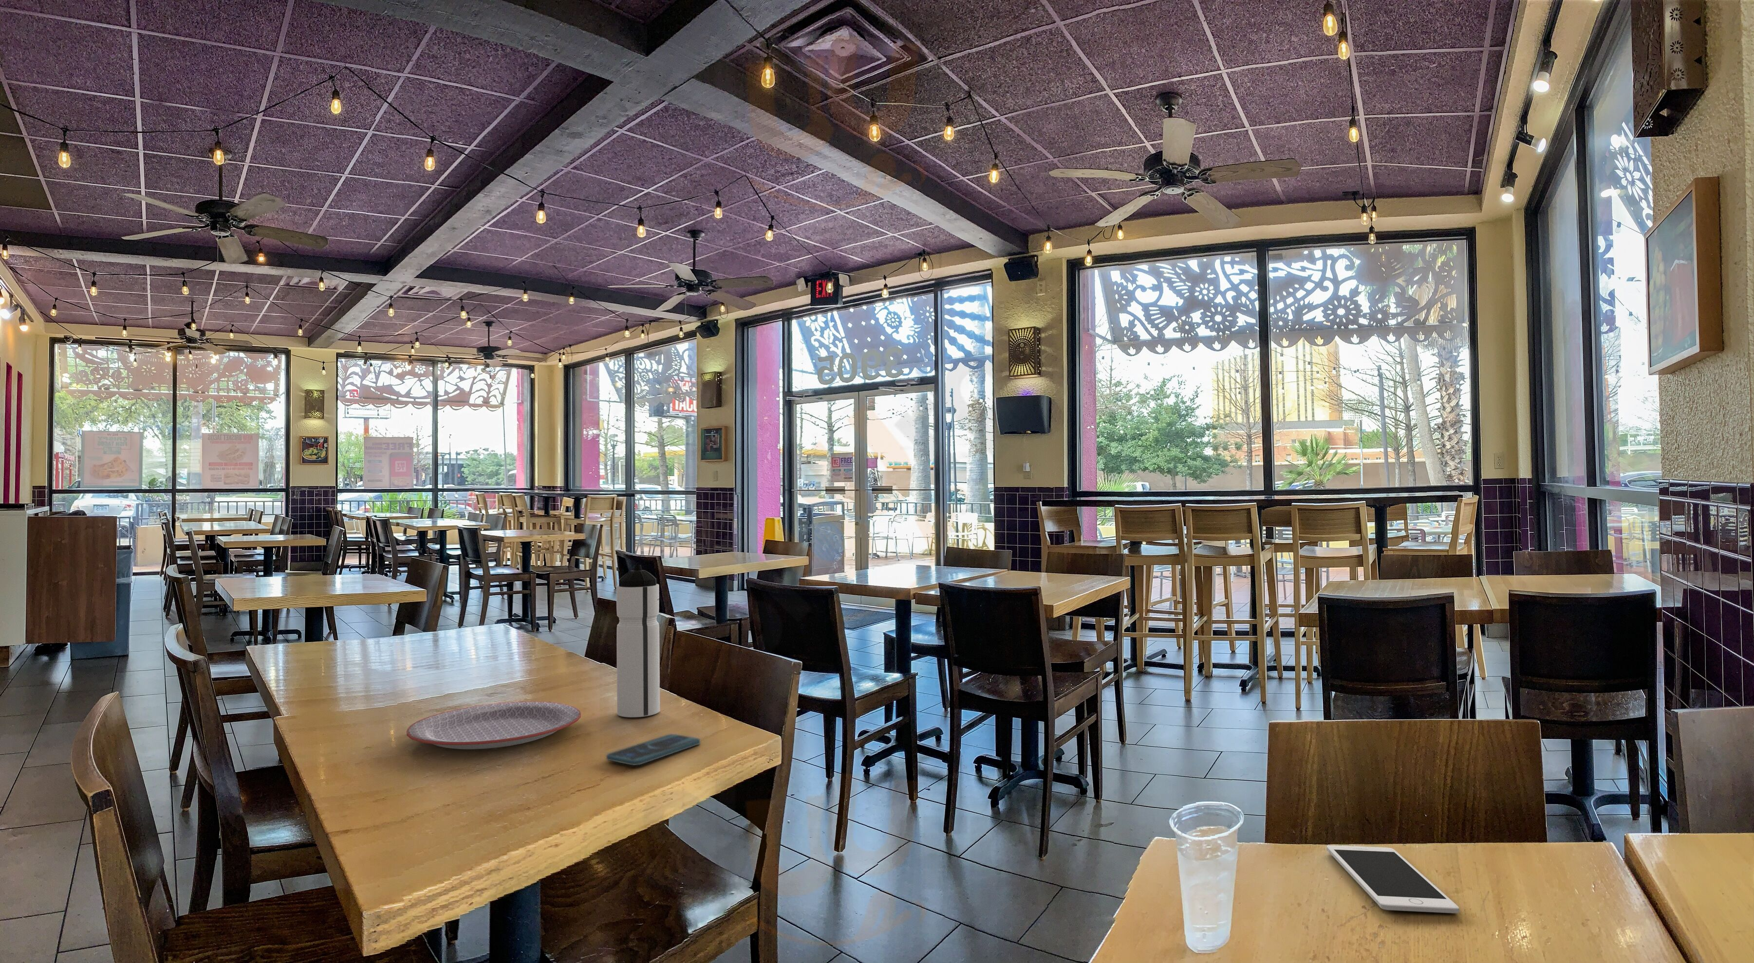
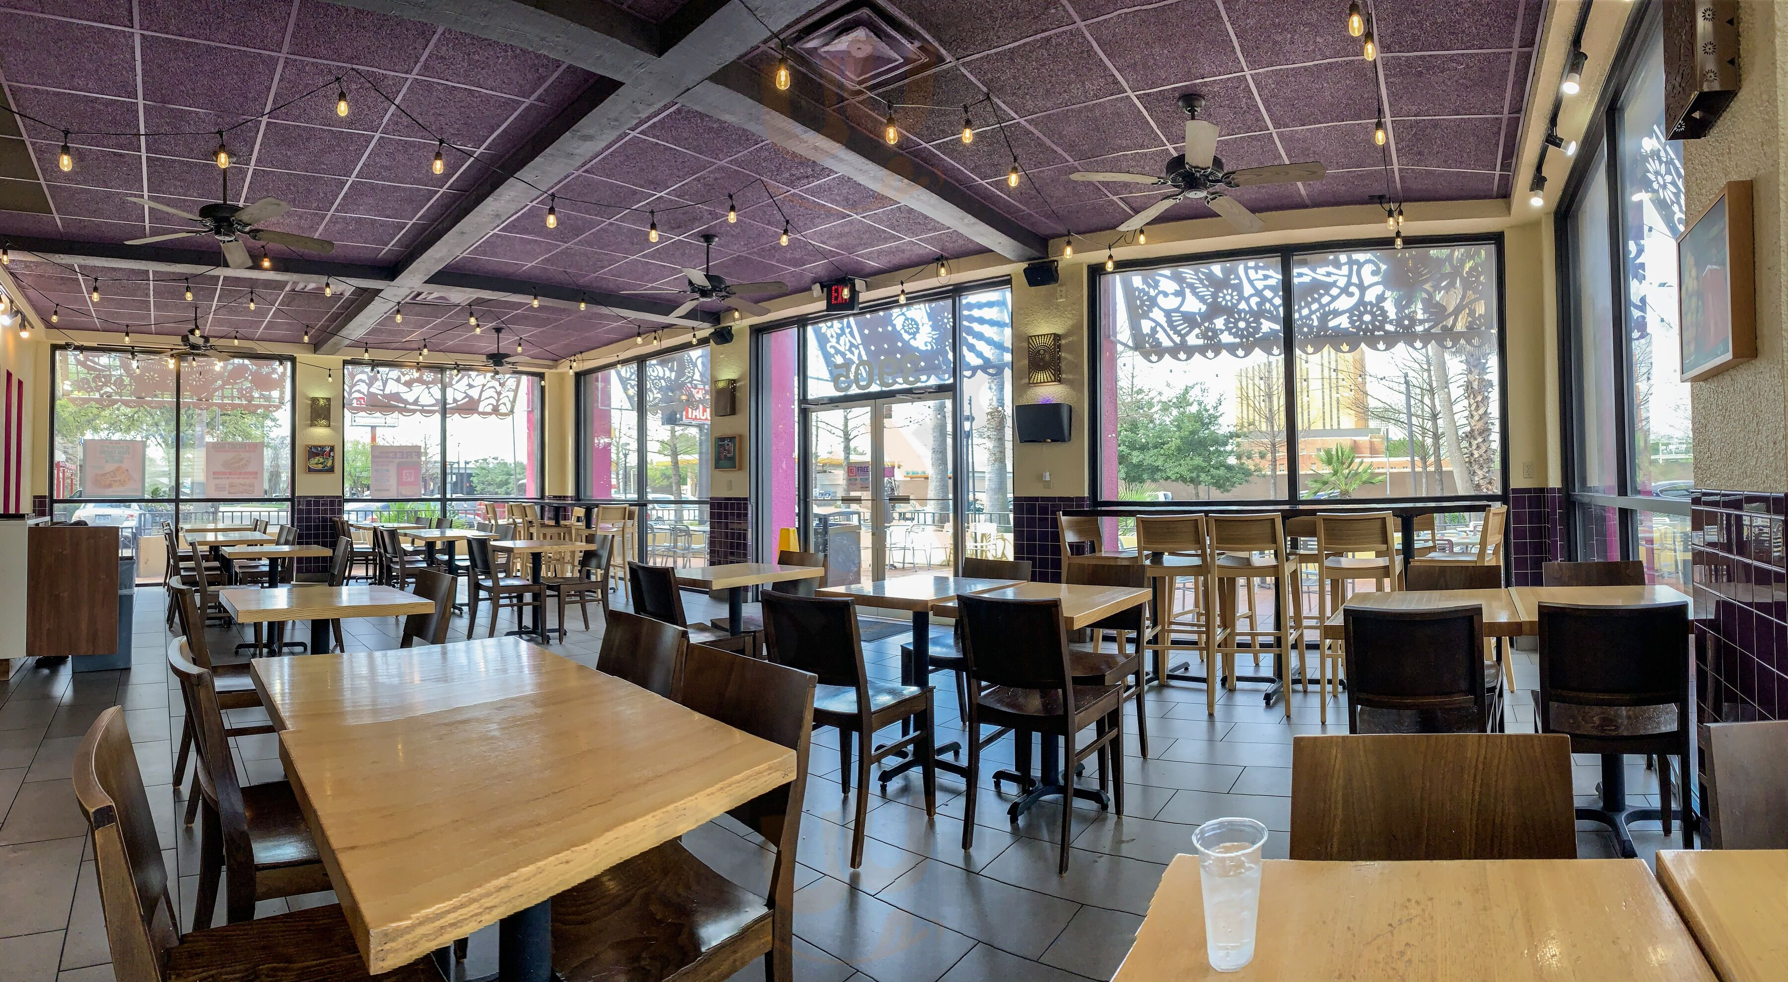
- smartphone [605,733,700,766]
- cell phone [1327,844,1460,914]
- water bottle [616,565,660,718]
- plate [406,701,582,750]
